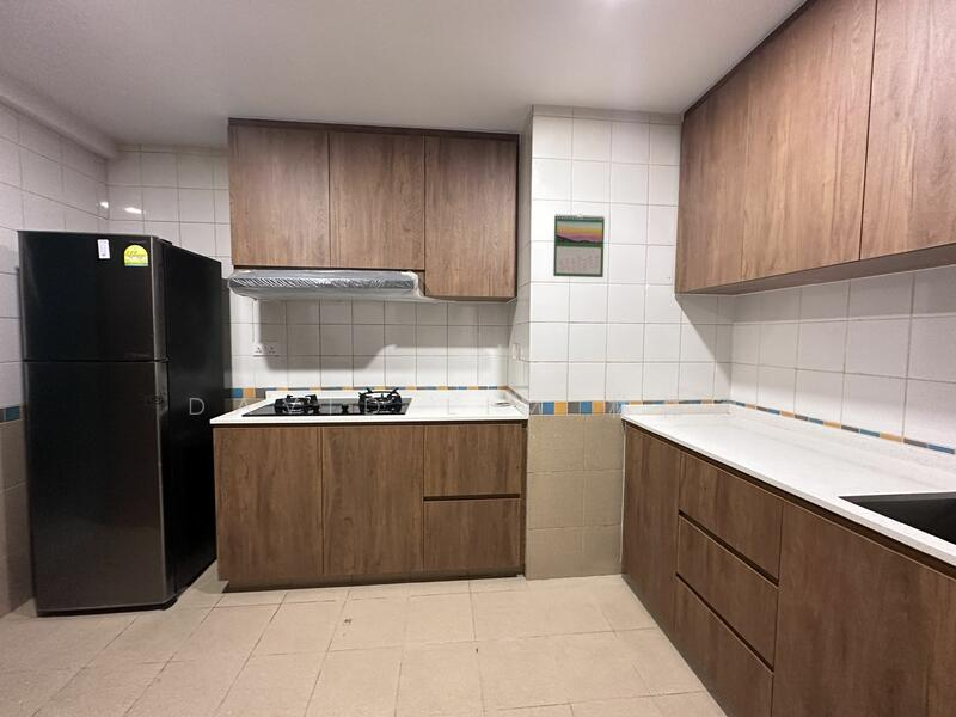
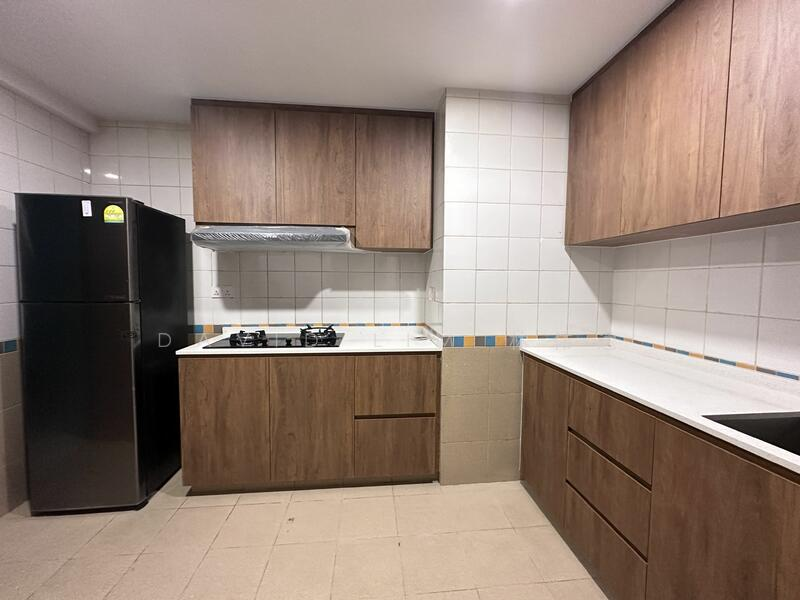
- calendar [552,213,606,278]
